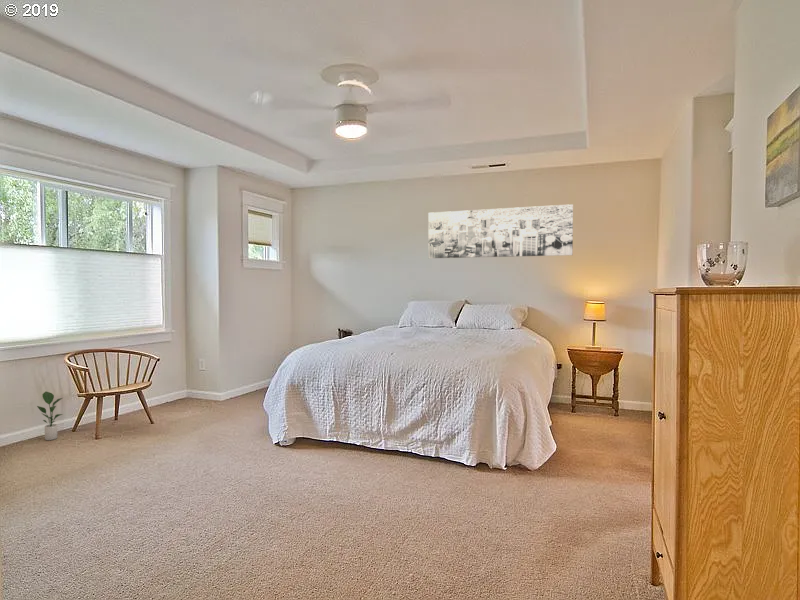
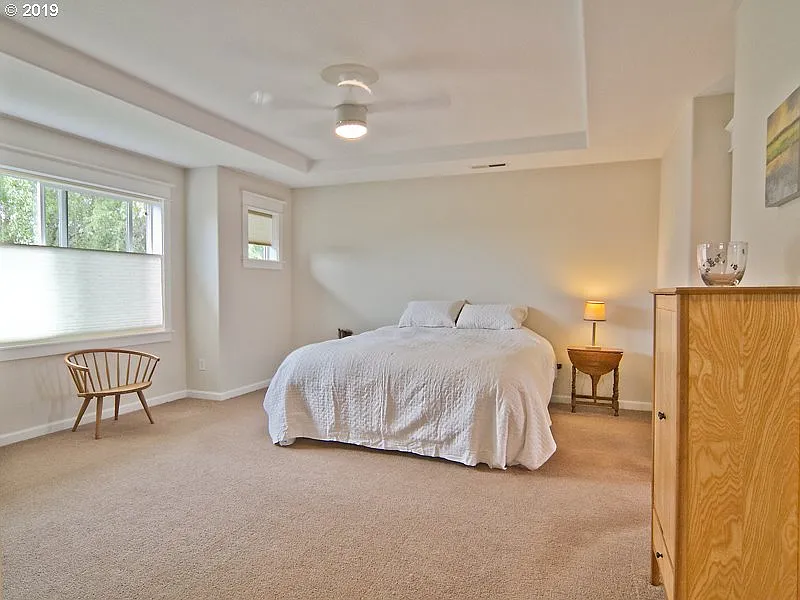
- wall art [427,203,574,259]
- potted plant [36,391,64,441]
